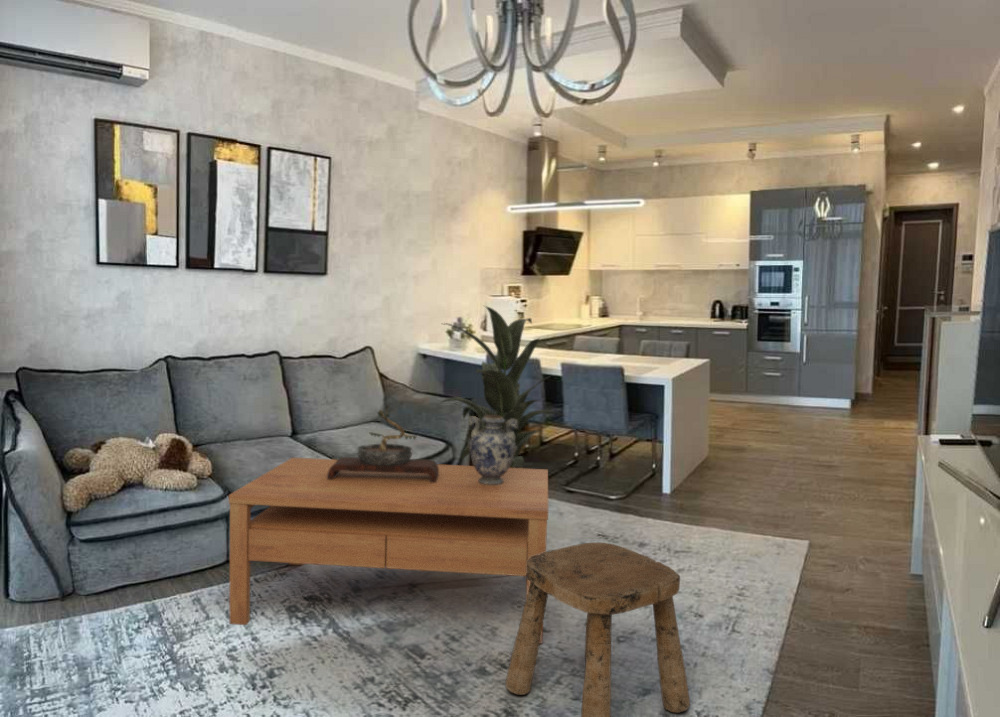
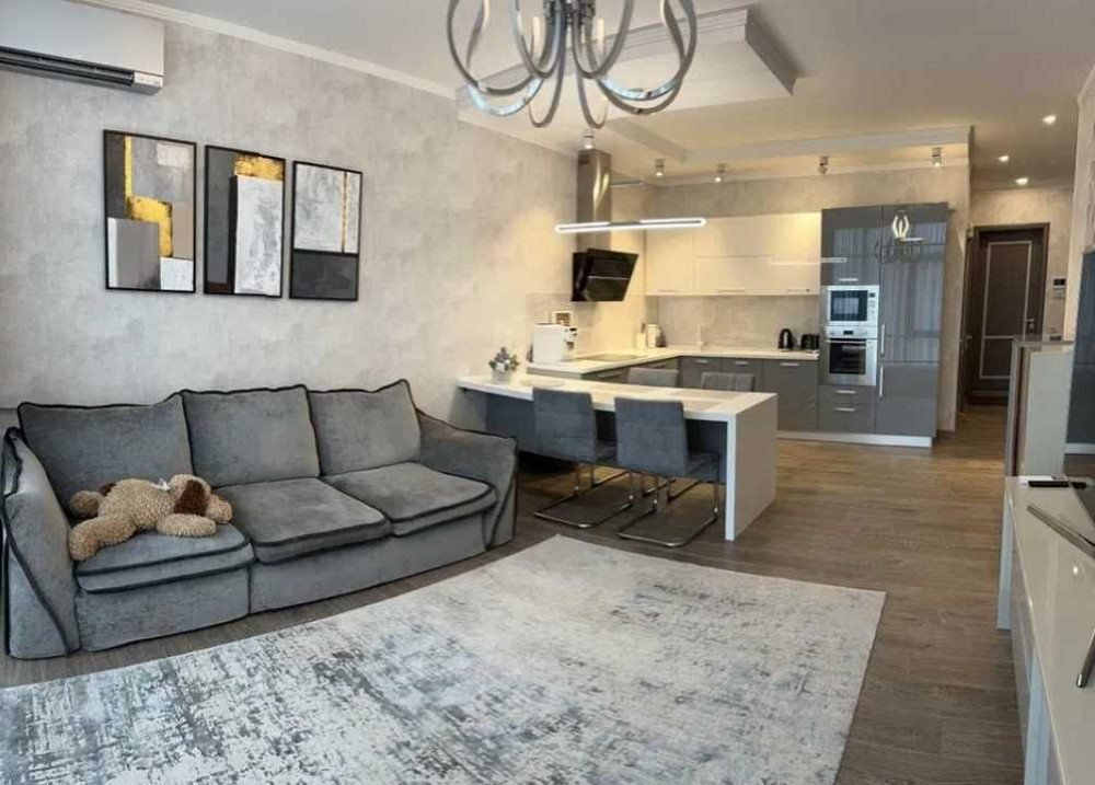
- stool [505,541,691,717]
- decorative vase [467,415,518,485]
- bonsai tree [327,405,439,483]
- coffee table [228,457,549,645]
- indoor plant [436,304,568,468]
